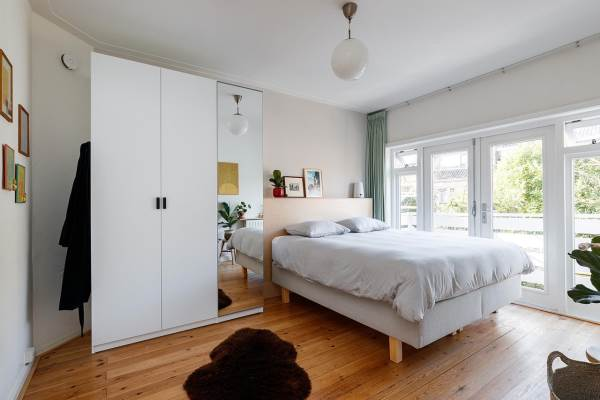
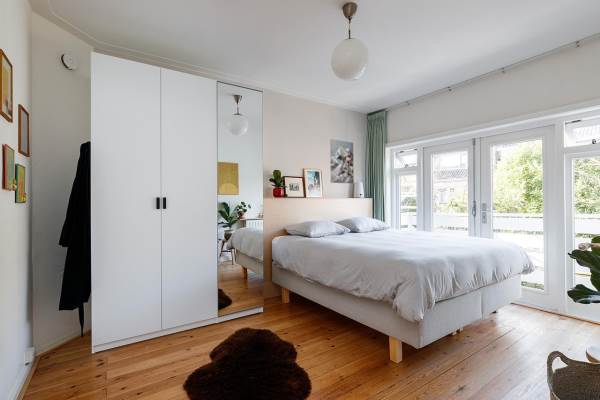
+ wall art [329,138,355,184]
